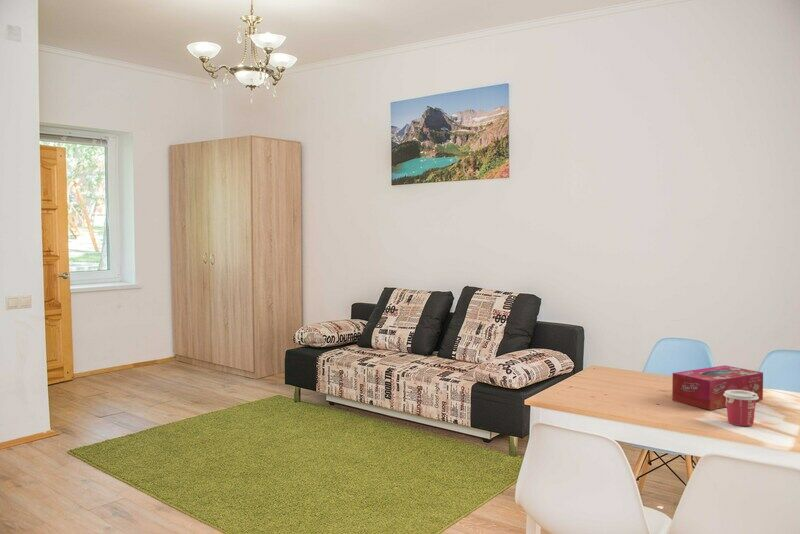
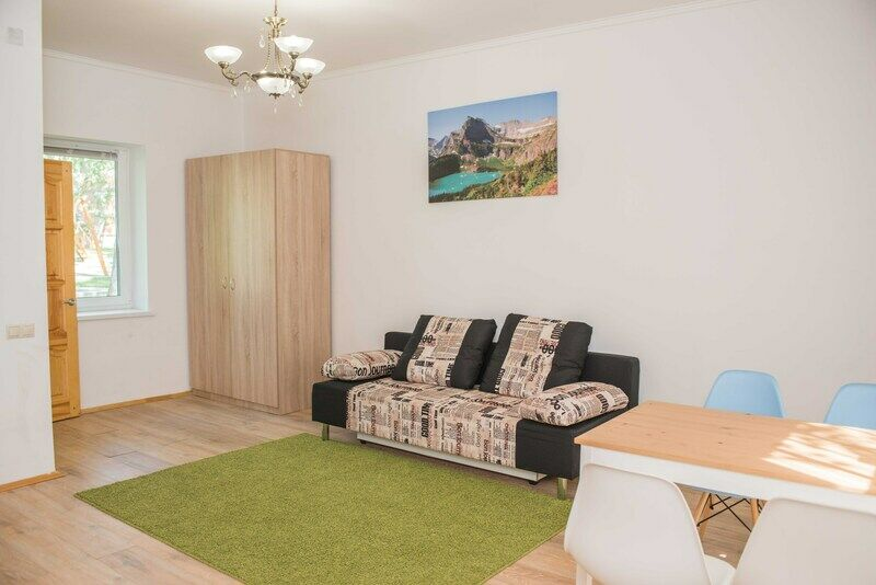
- tissue box [671,364,764,411]
- cup [723,390,759,427]
